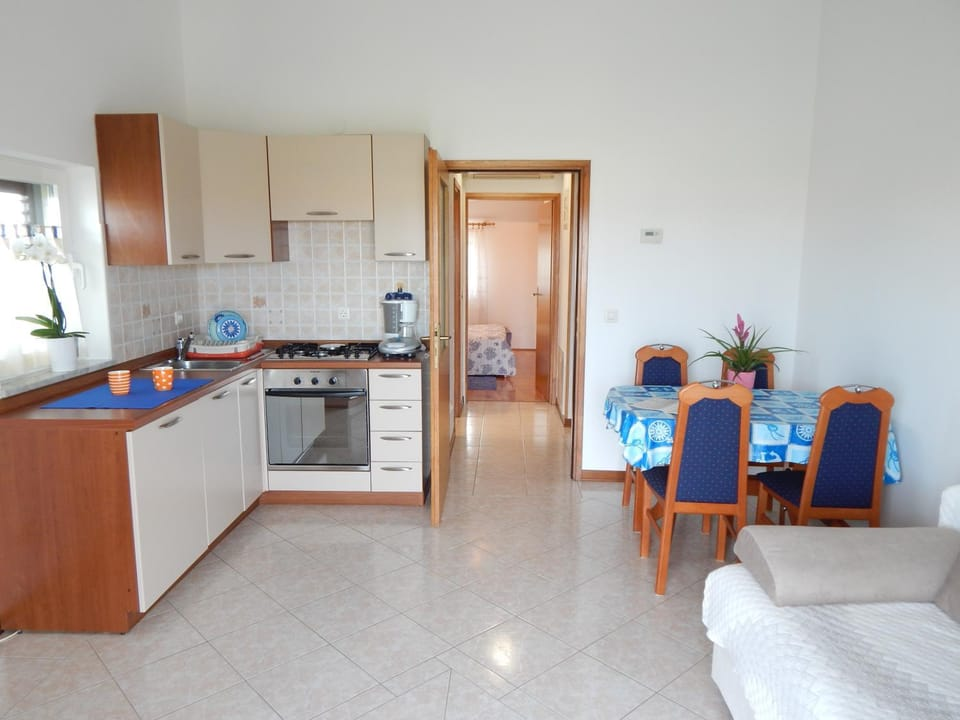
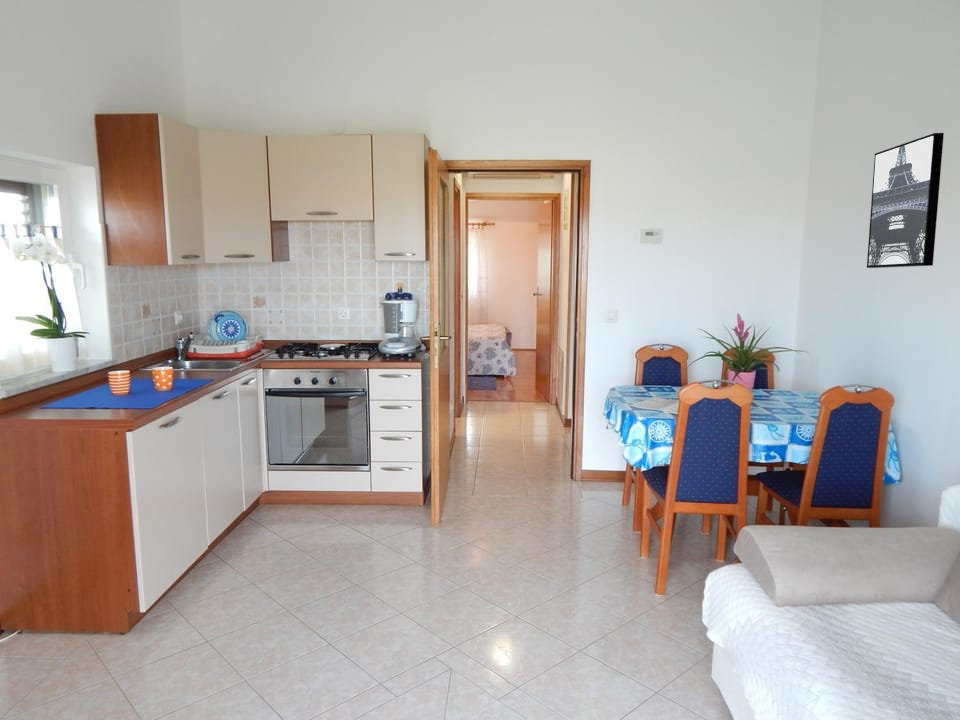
+ wall art [866,132,945,269]
